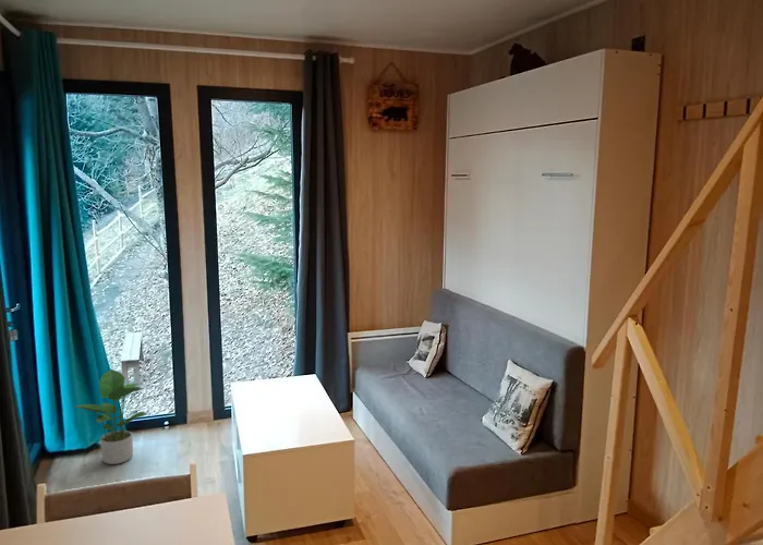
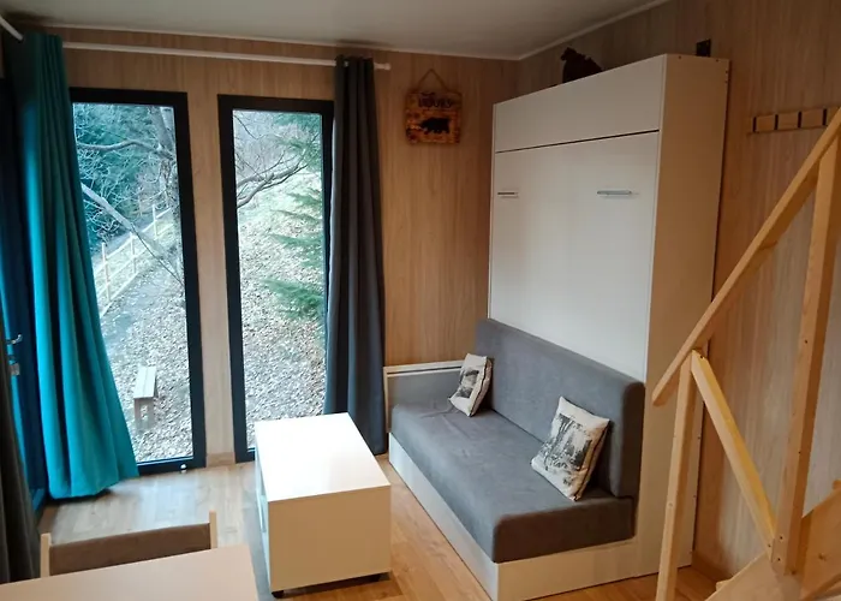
- potted plant [75,368,148,465]
